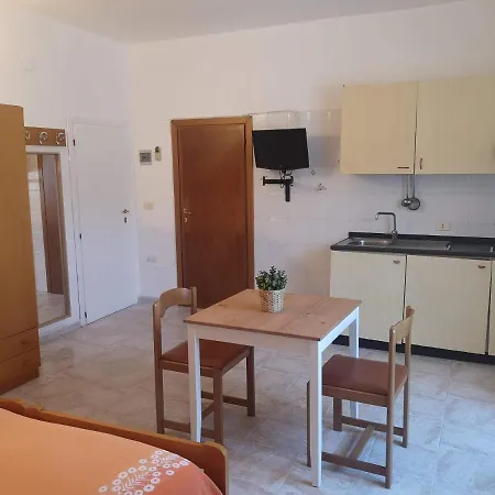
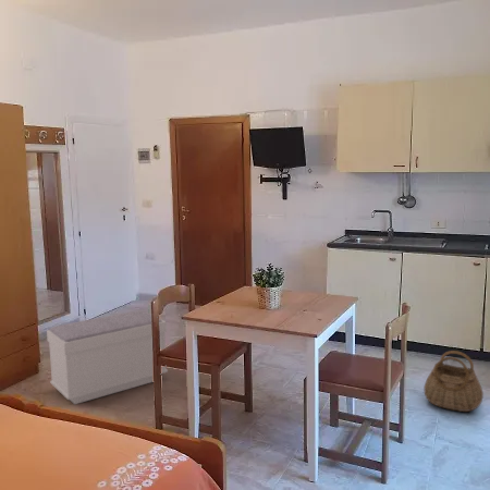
+ basket [422,350,485,413]
+ bench [46,309,169,405]
